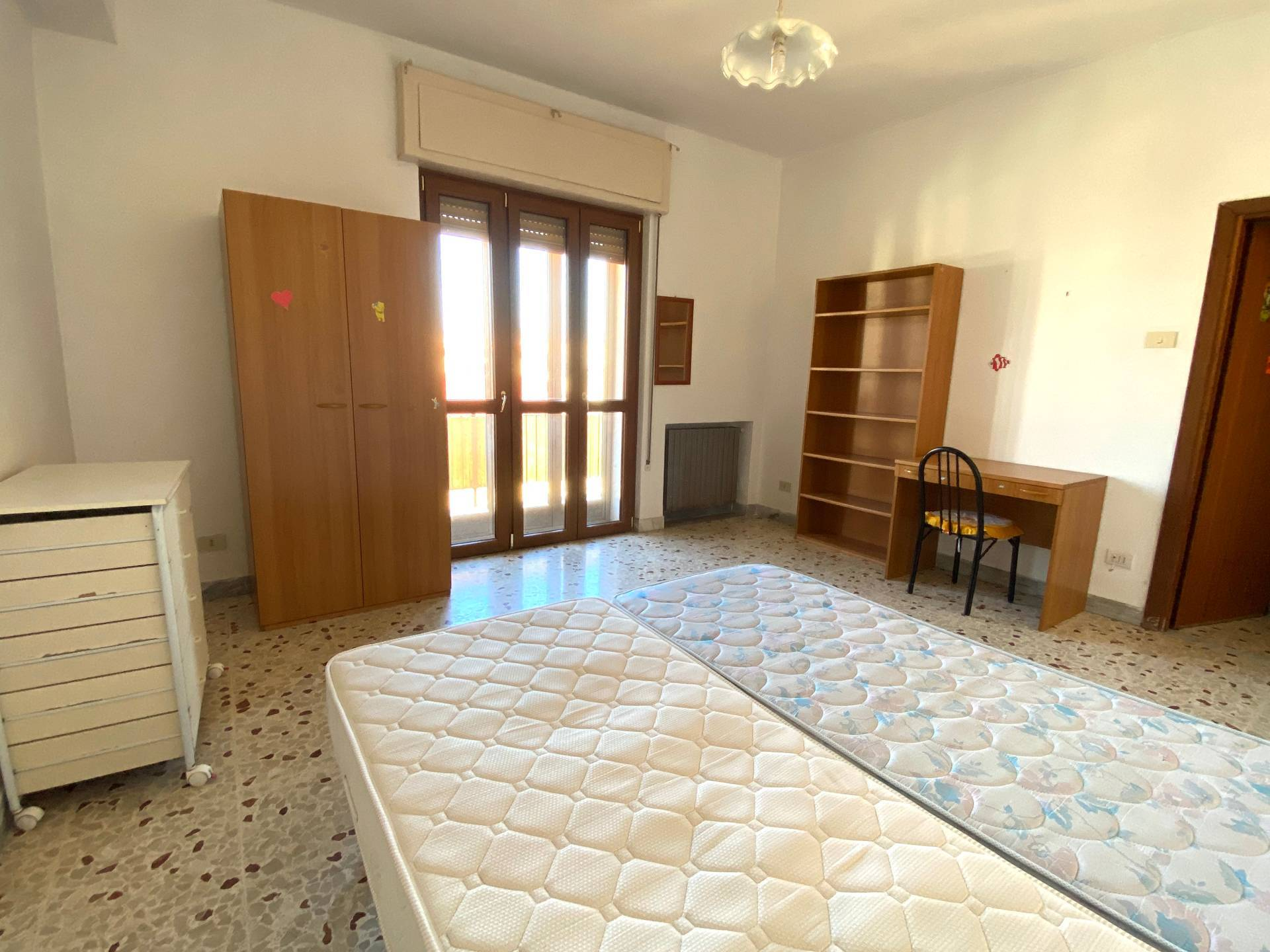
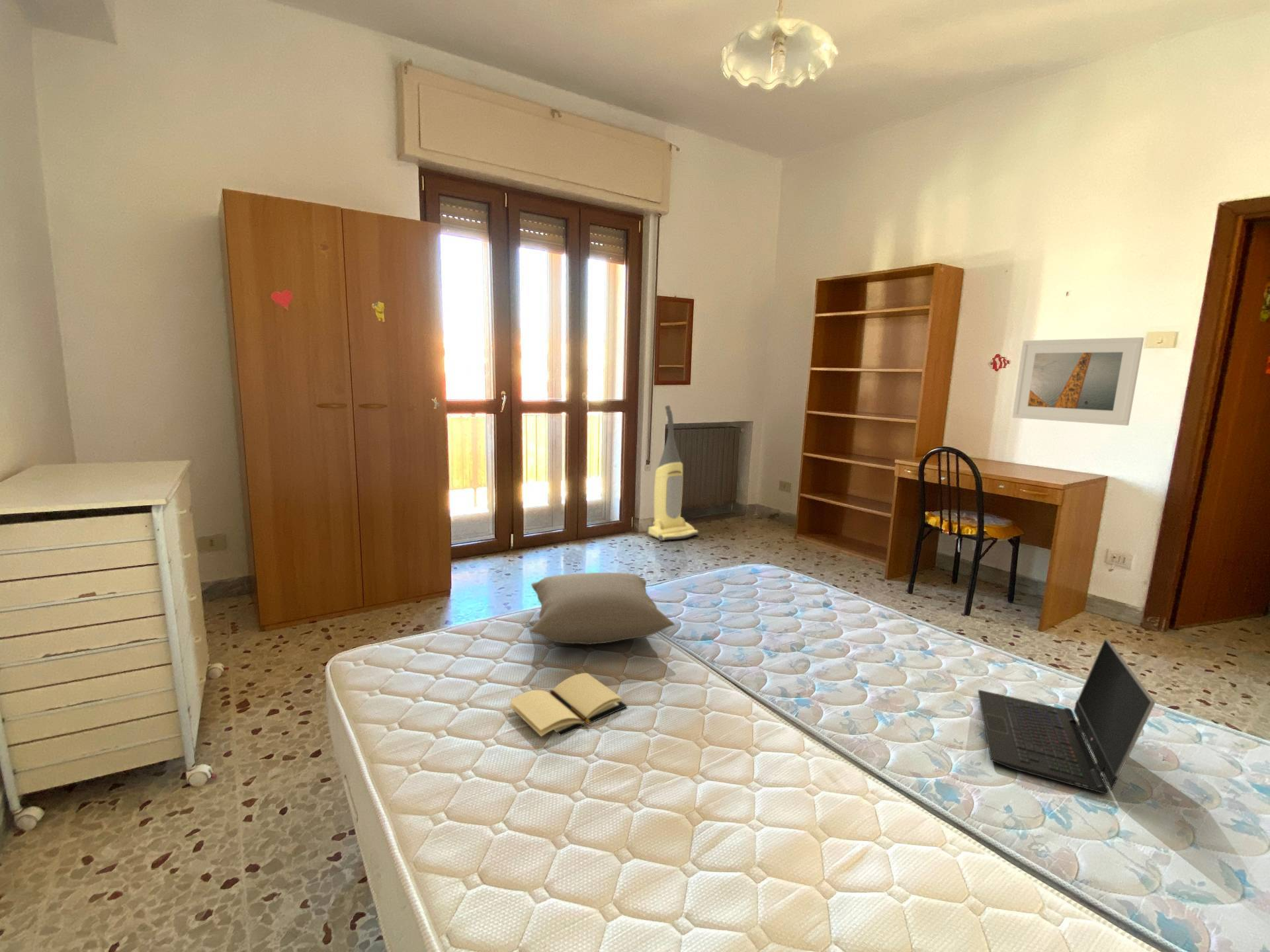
+ laptop computer [977,637,1156,795]
+ book [509,672,628,737]
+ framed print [1011,337,1144,426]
+ vacuum cleaner [646,405,699,541]
+ pillow [529,572,675,645]
